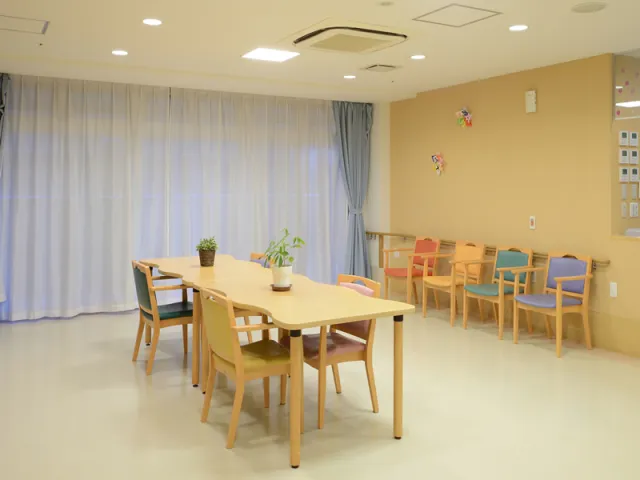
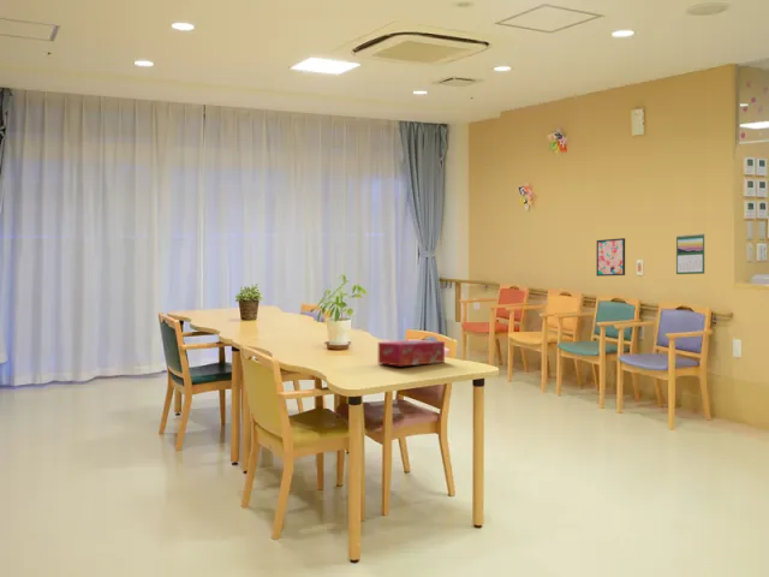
+ tissue box [377,339,446,367]
+ calendar [675,232,707,275]
+ wall art [595,237,626,278]
